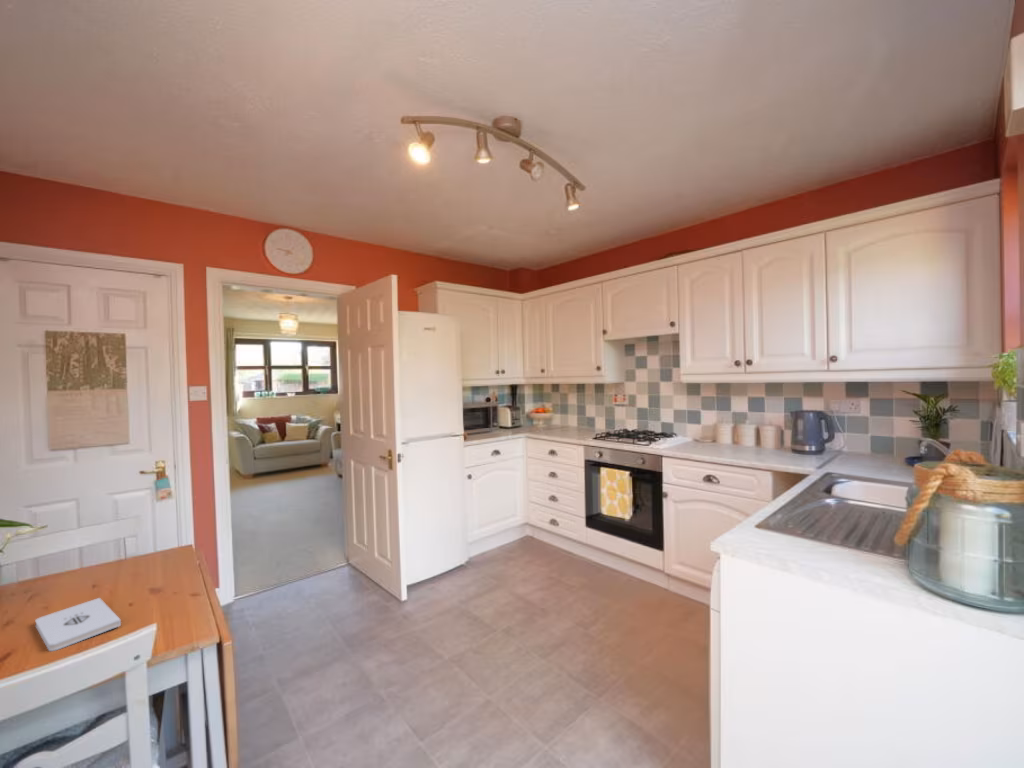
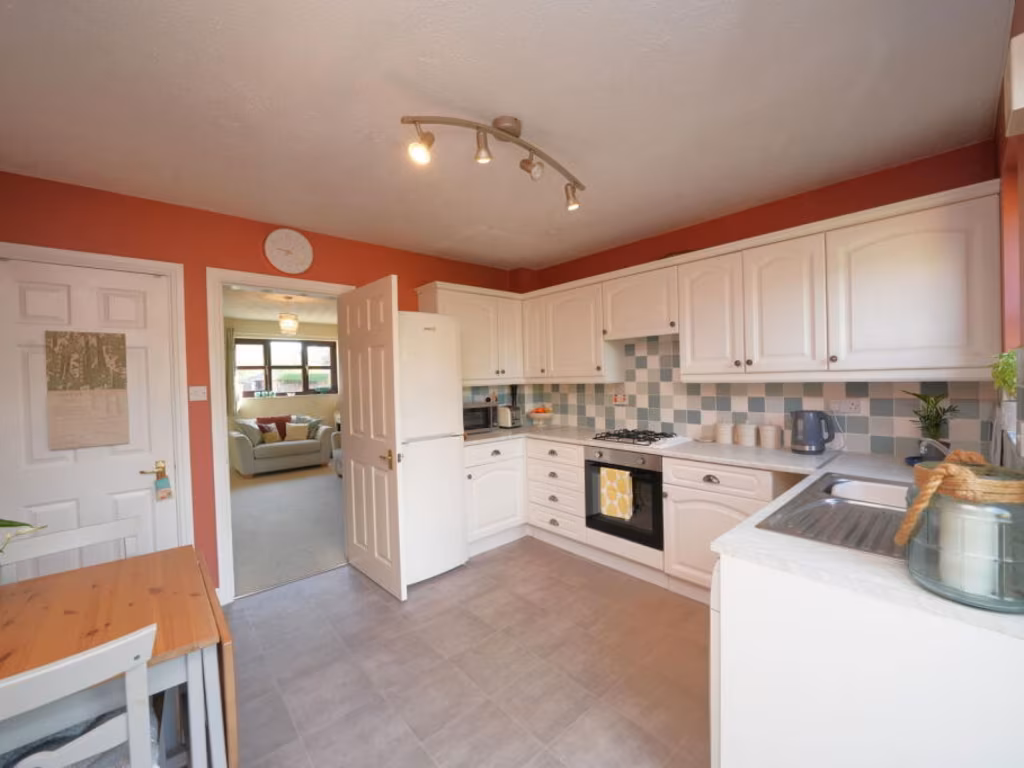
- notepad [34,597,122,652]
